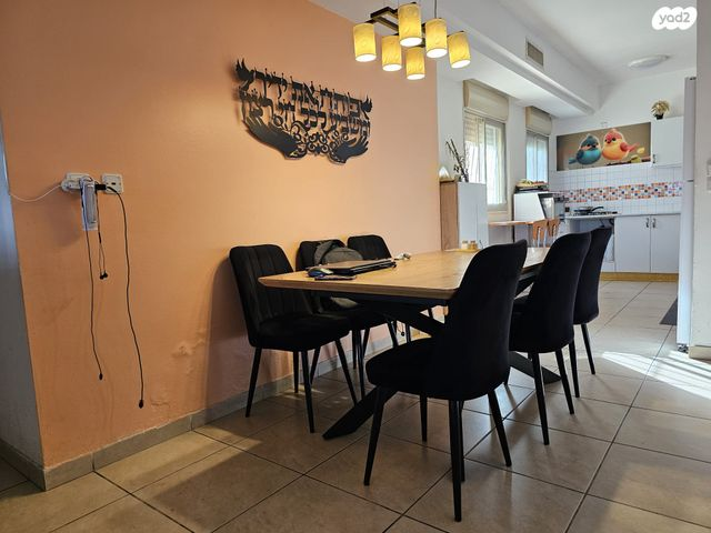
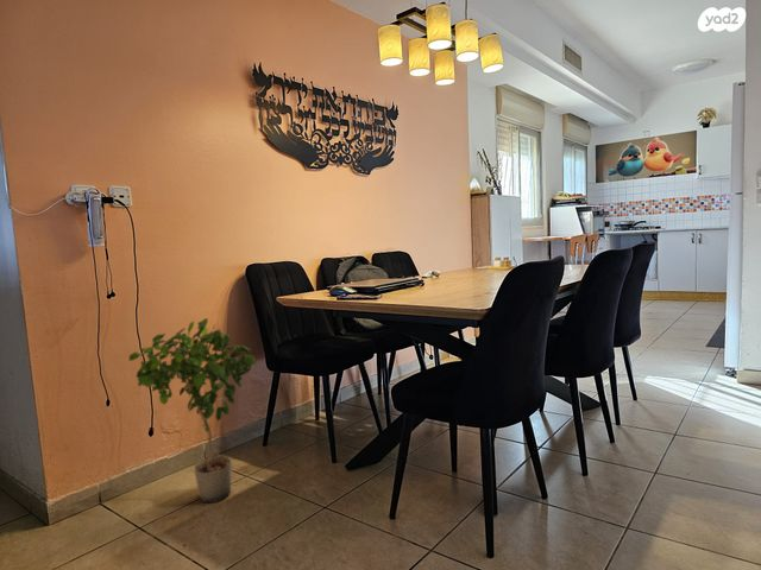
+ potted plant [127,317,257,504]
